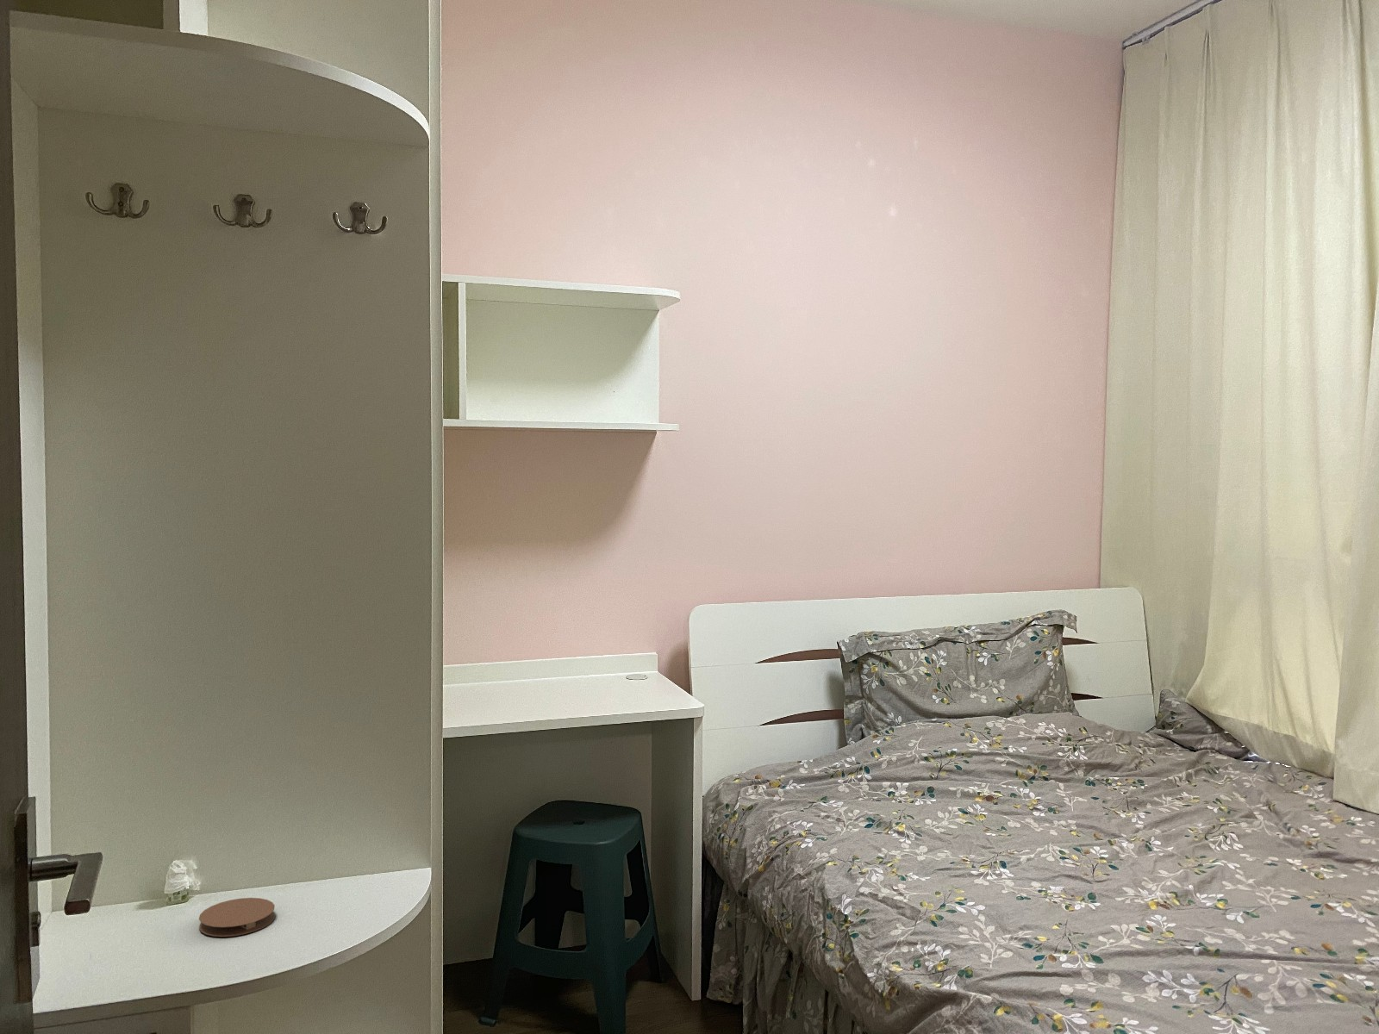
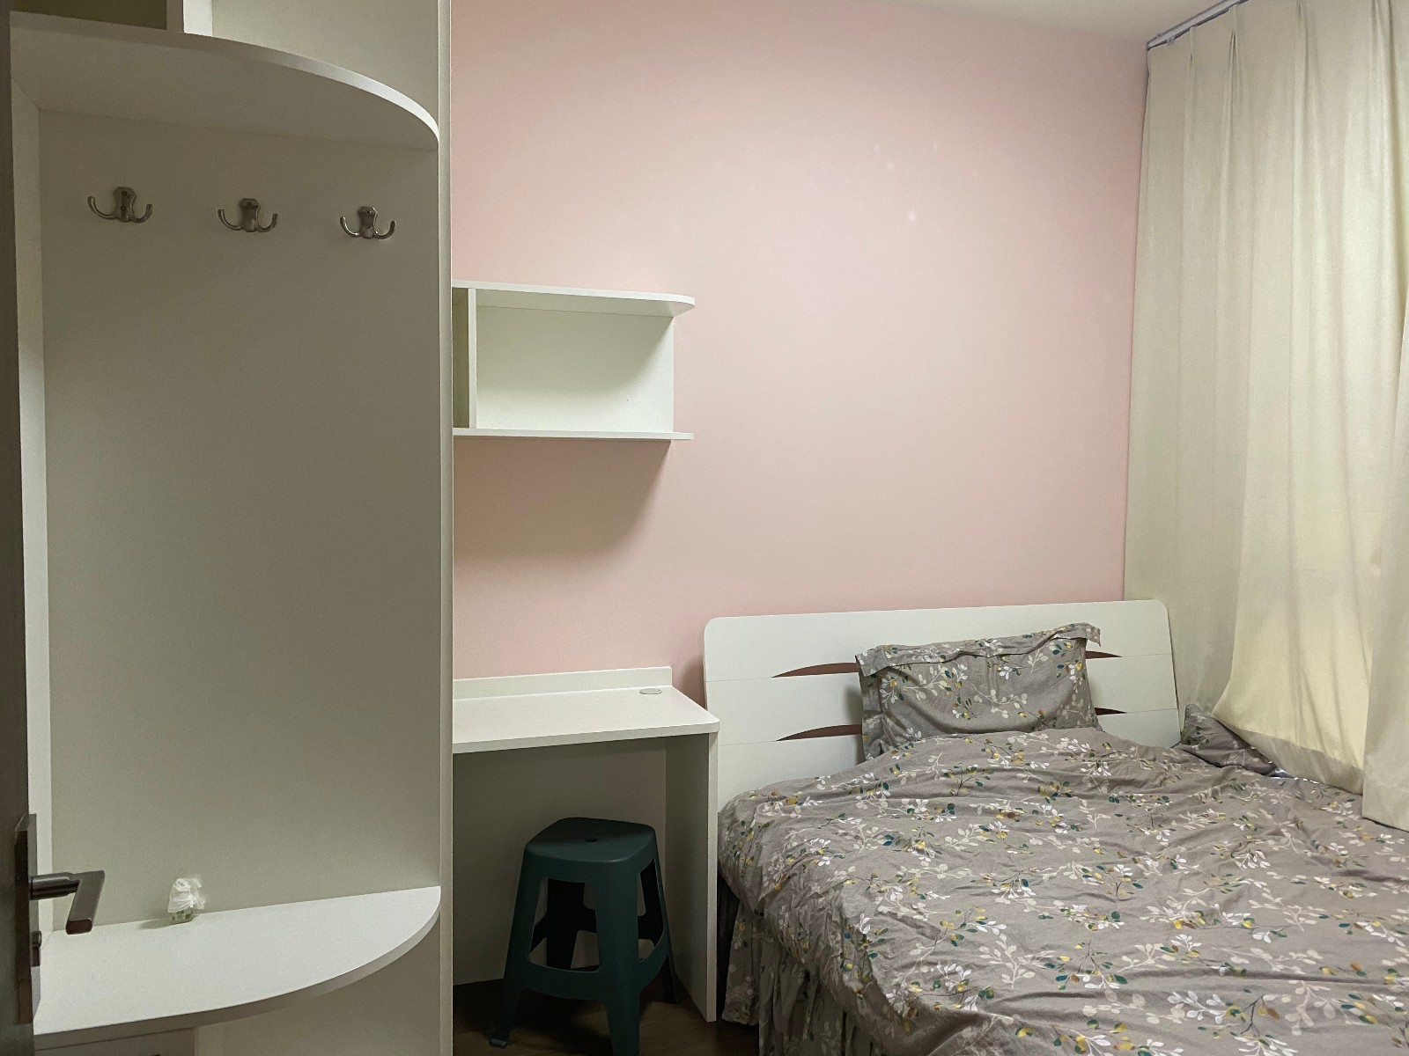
- coaster [199,897,276,937]
